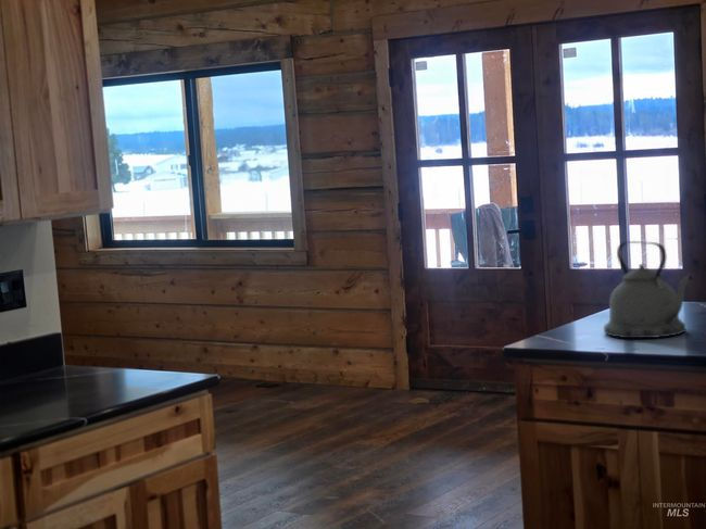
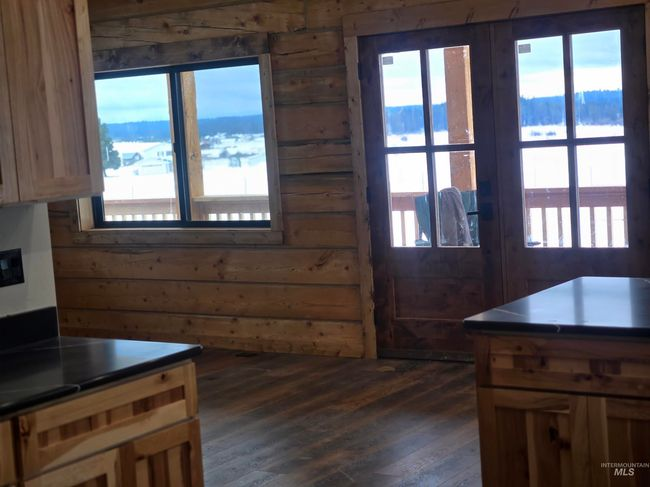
- kettle [603,240,693,339]
